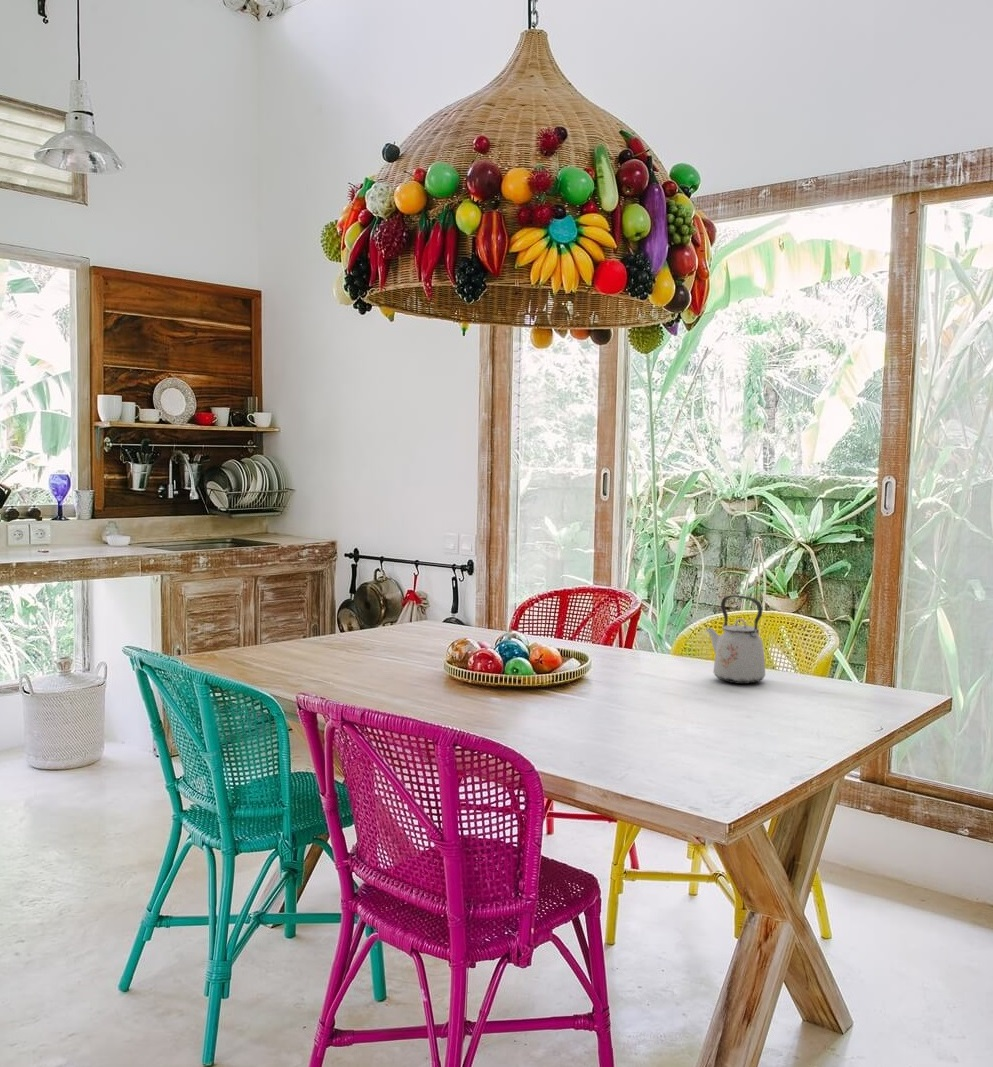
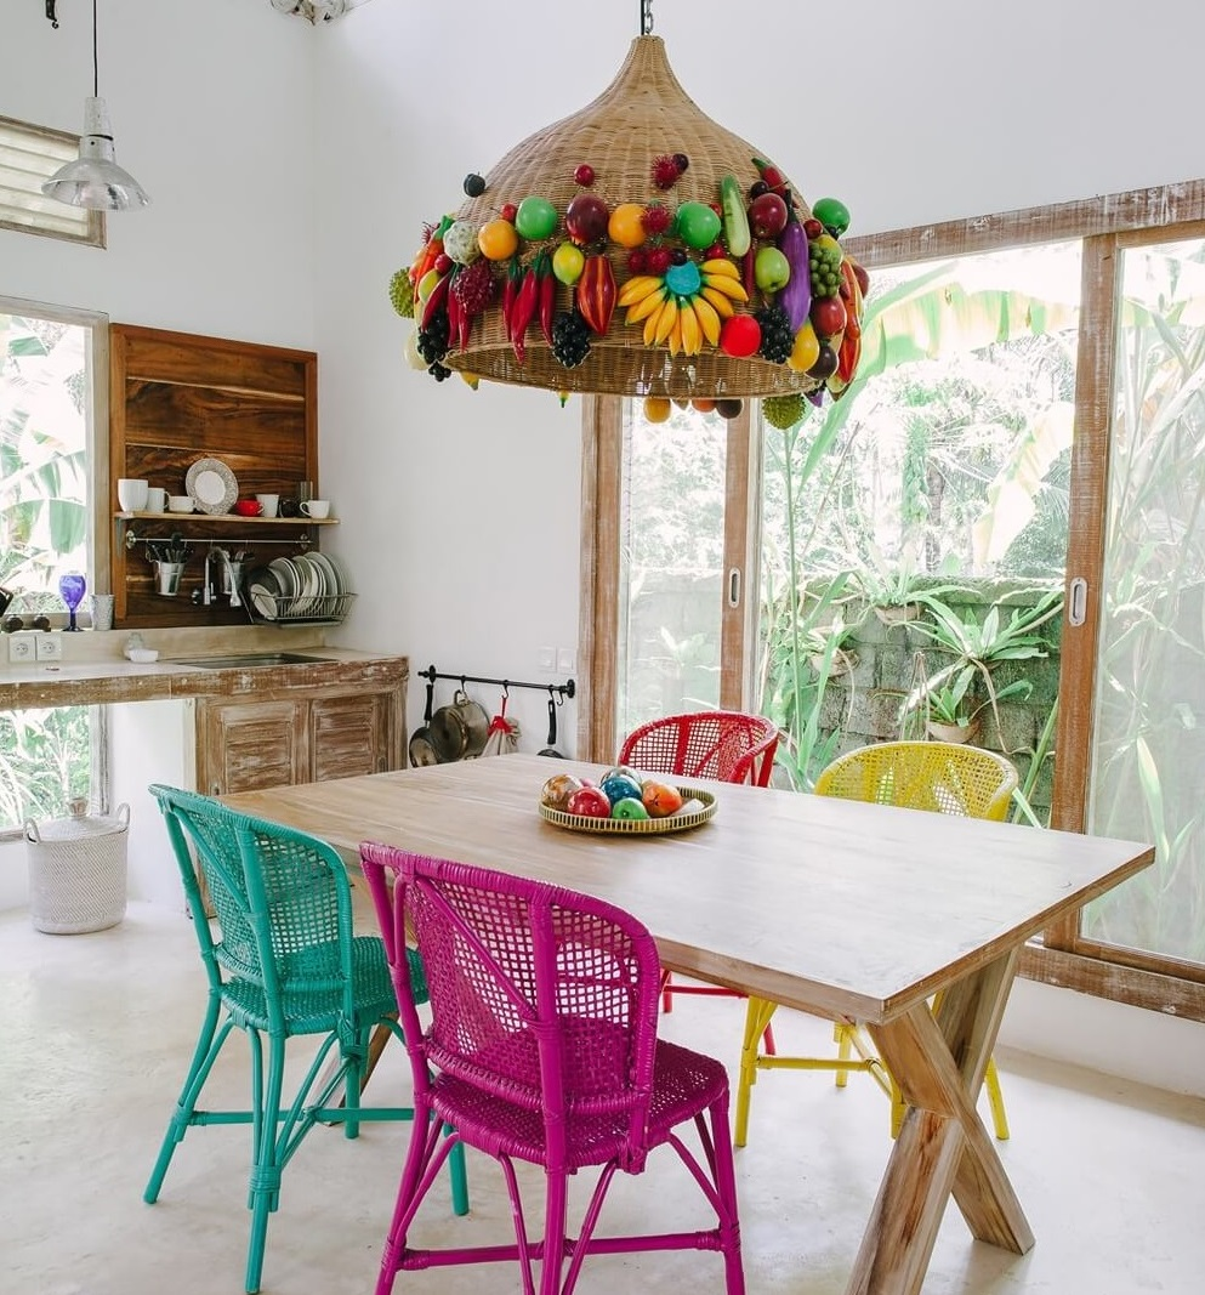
- kettle [705,594,766,685]
